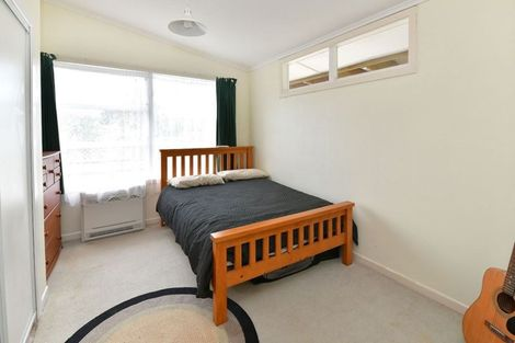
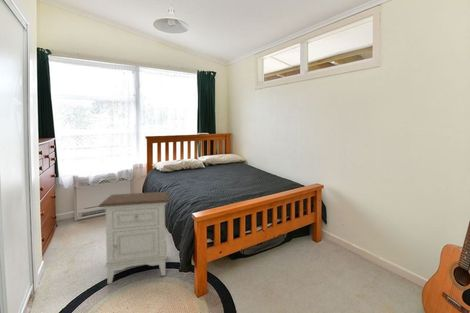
+ nightstand [98,191,170,285]
